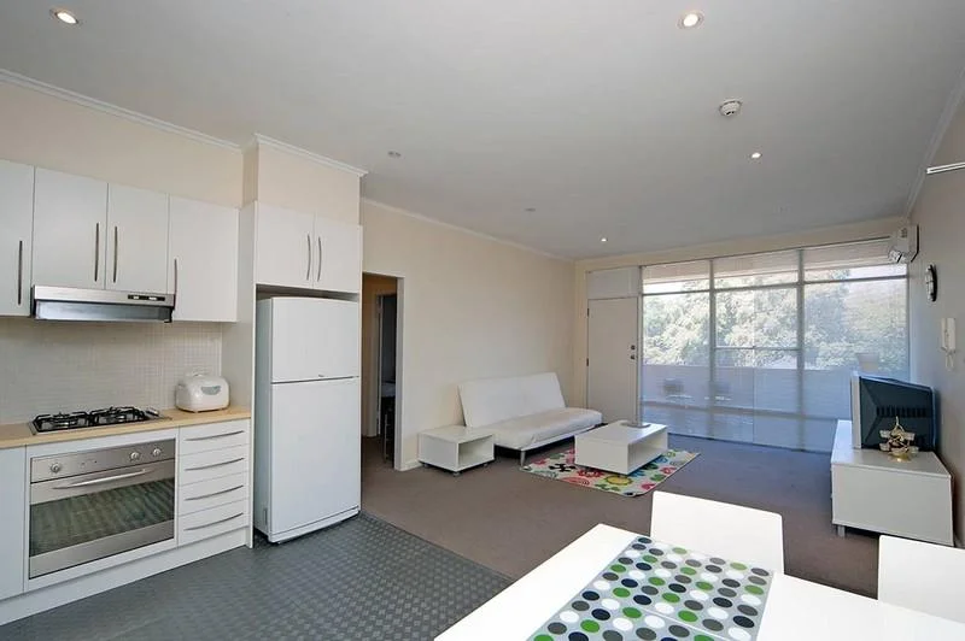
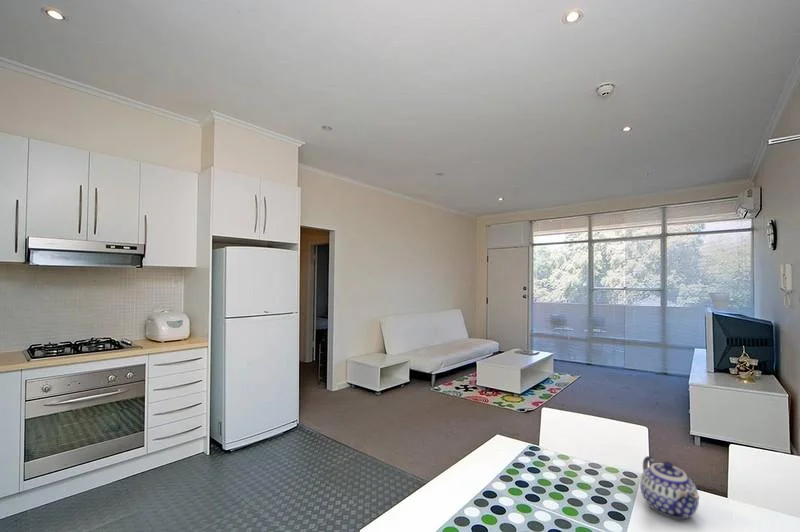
+ teapot [639,455,700,520]
